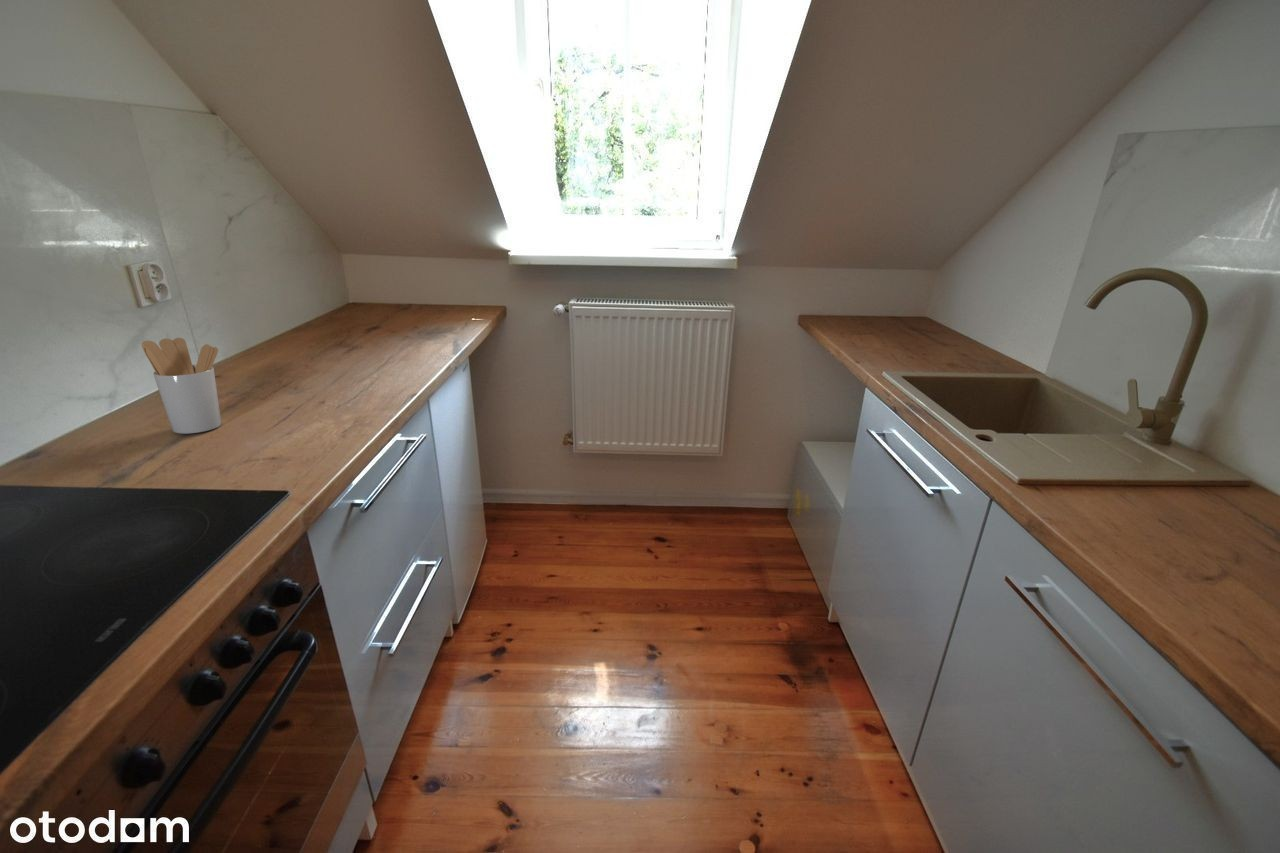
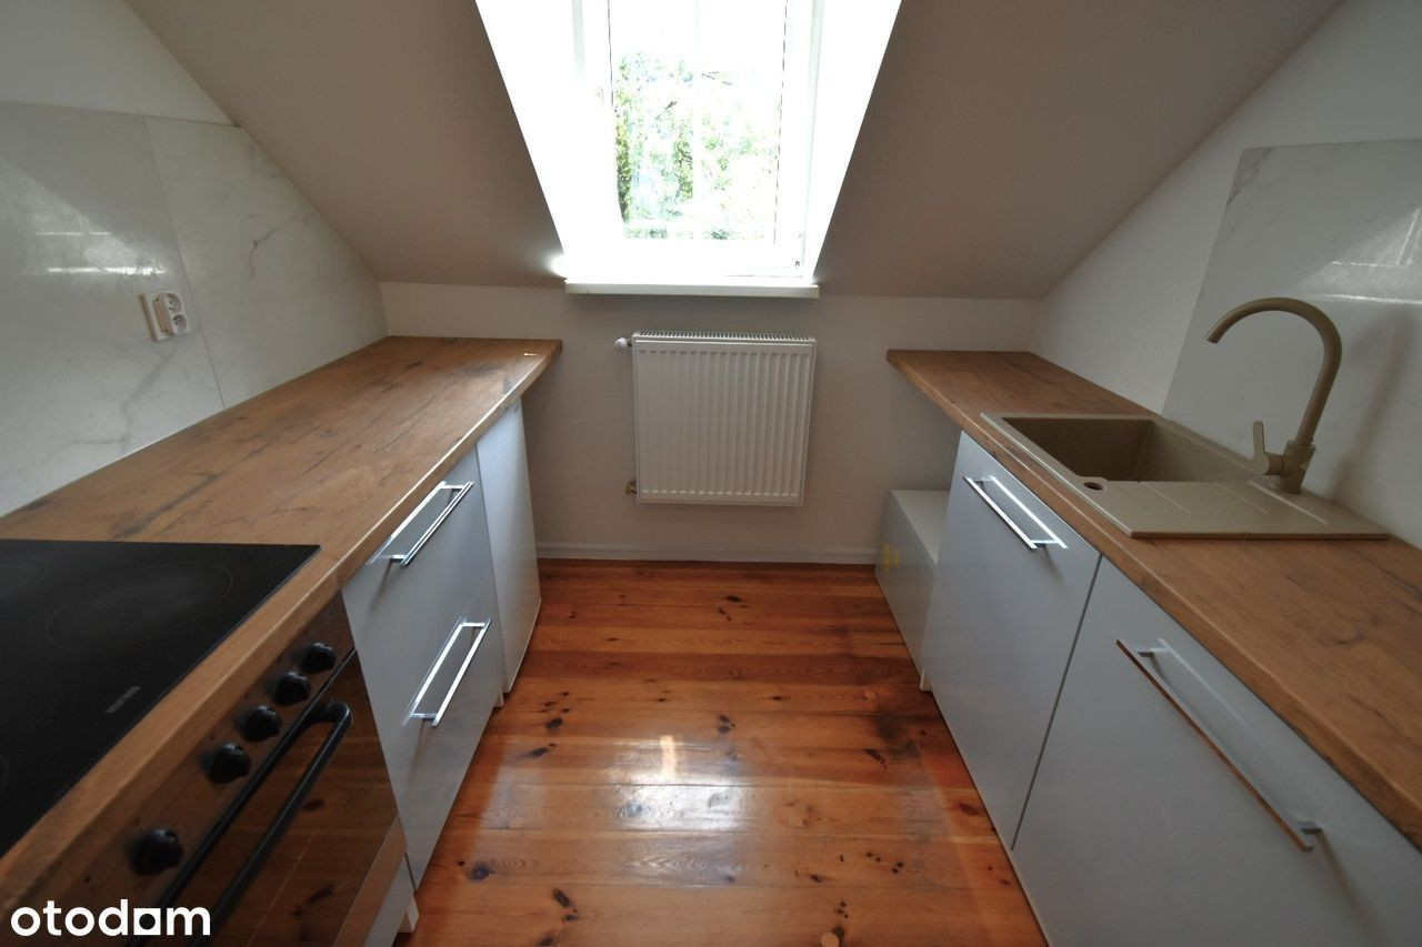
- utensil holder [141,337,222,435]
